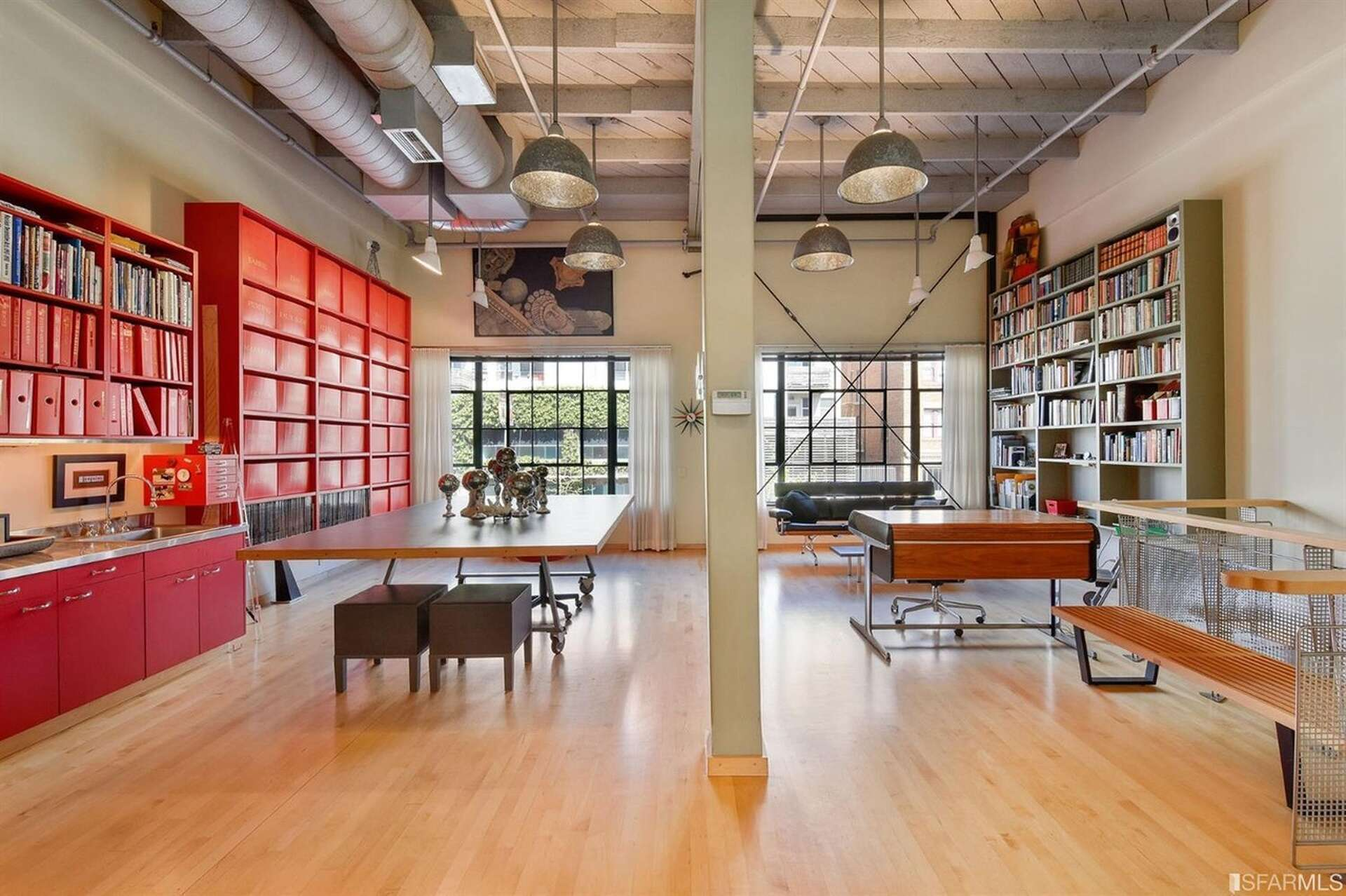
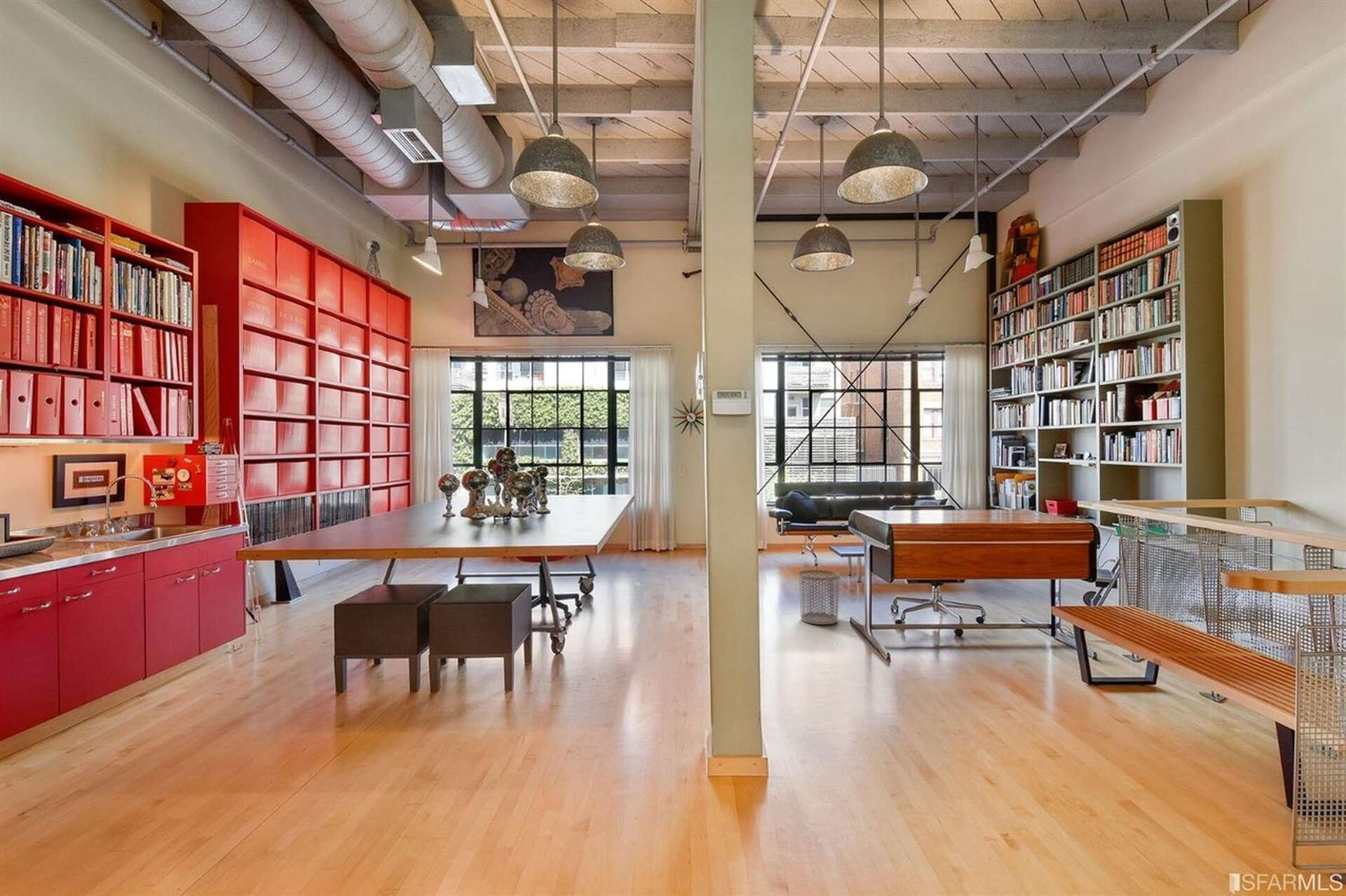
+ waste bin [798,569,841,625]
